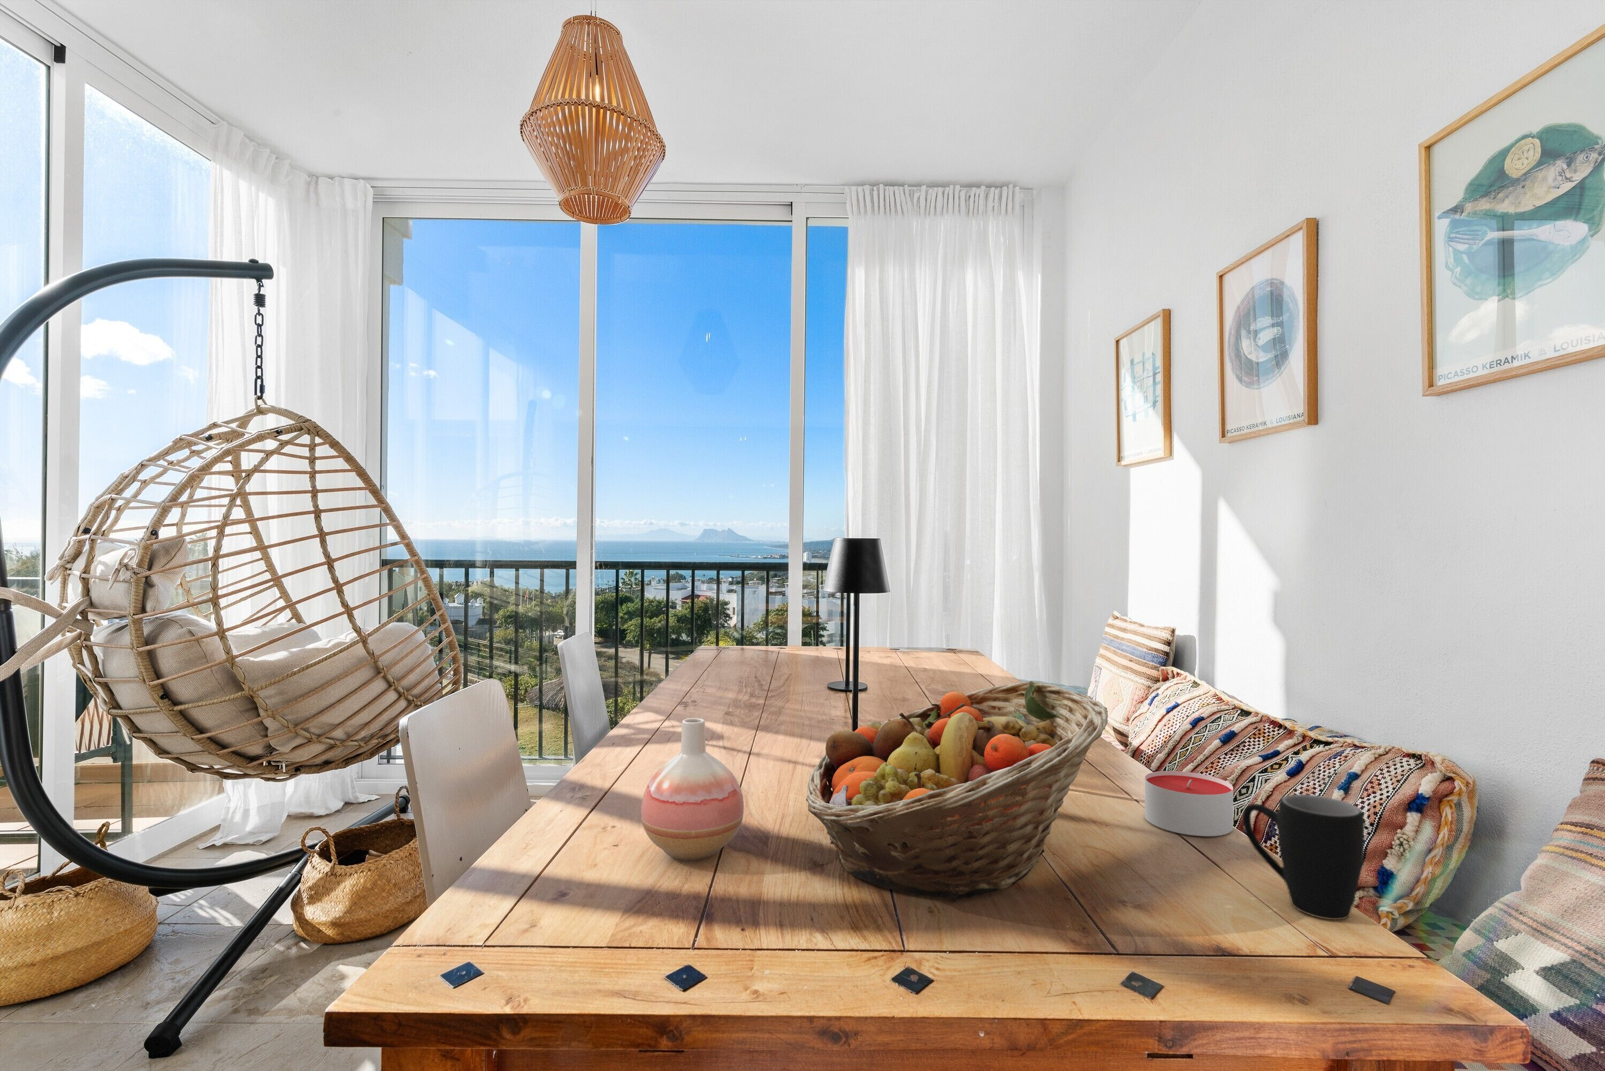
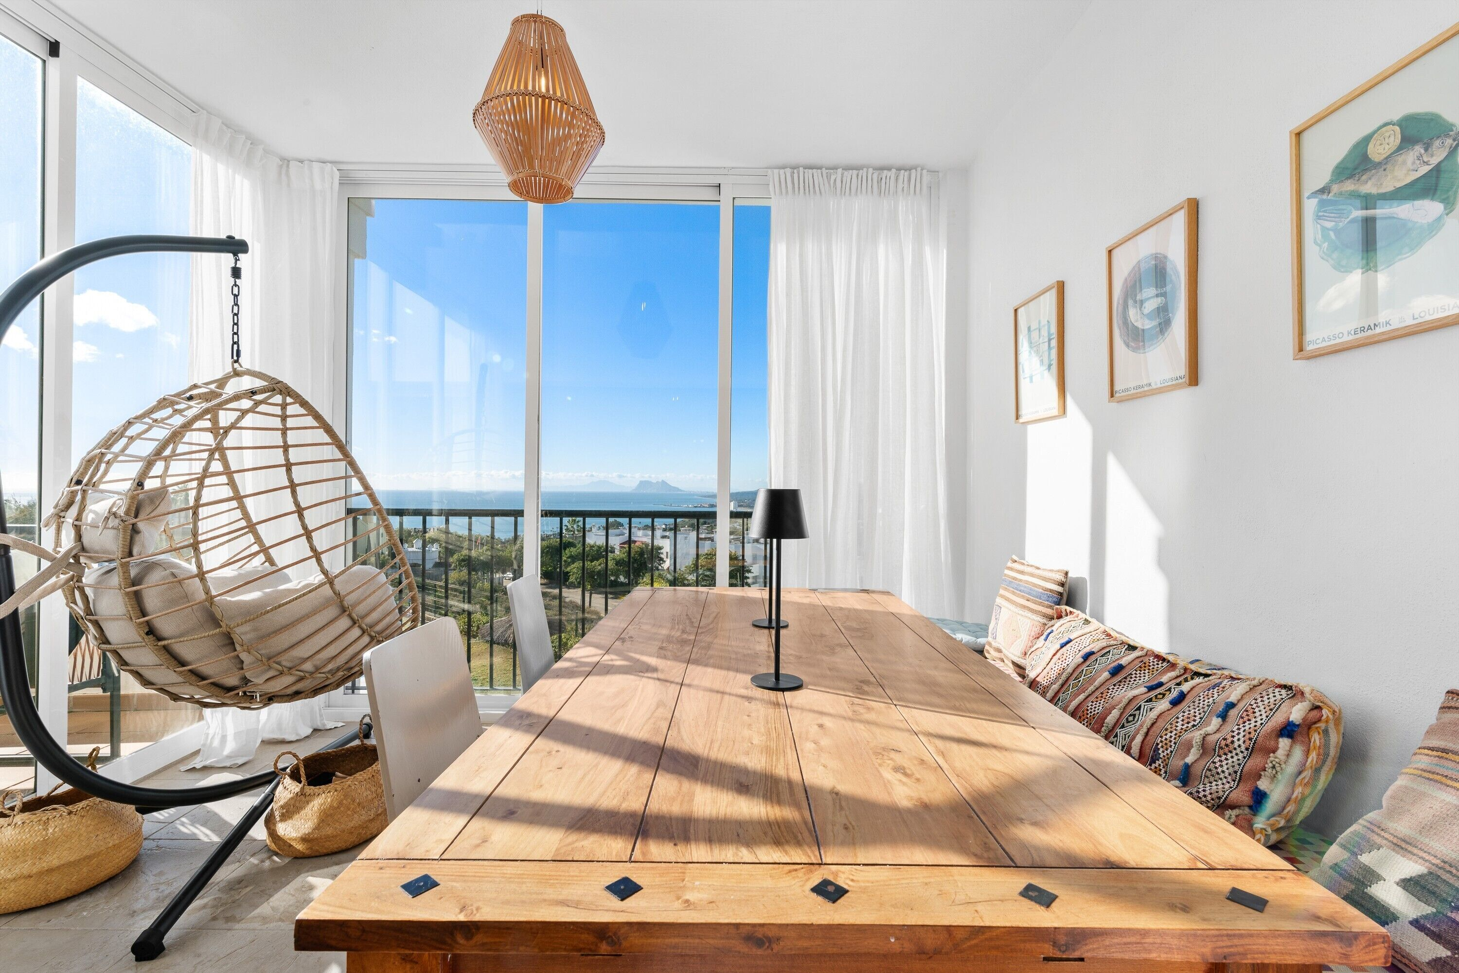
- mug [1242,794,1365,920]
- fruit basket [805,680,1109,902]
- vase [641,718,745,861]
- candle [1145,770,1233,837]
